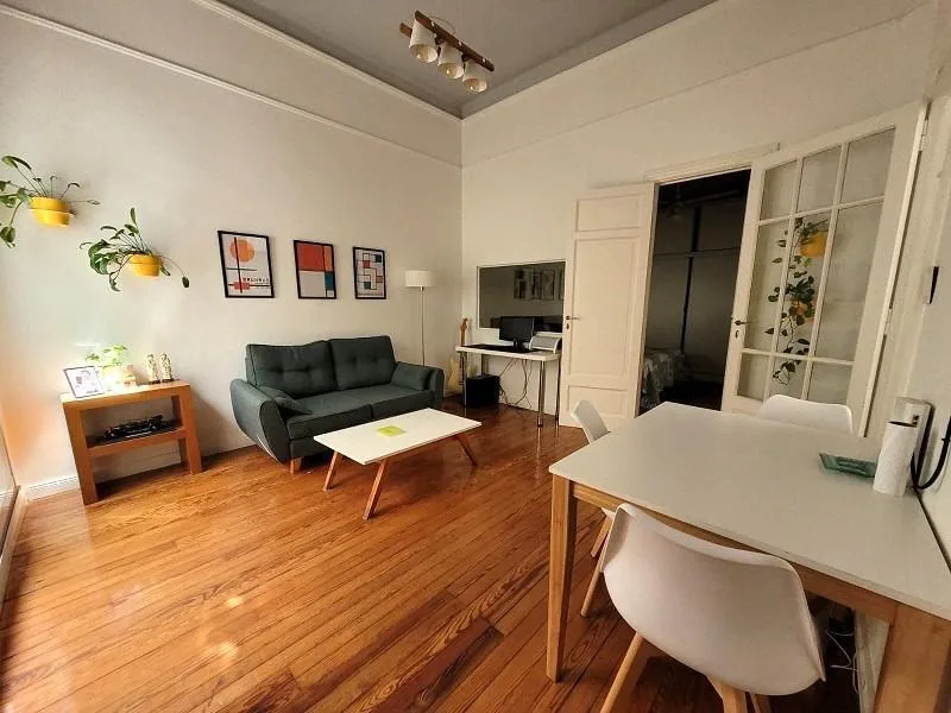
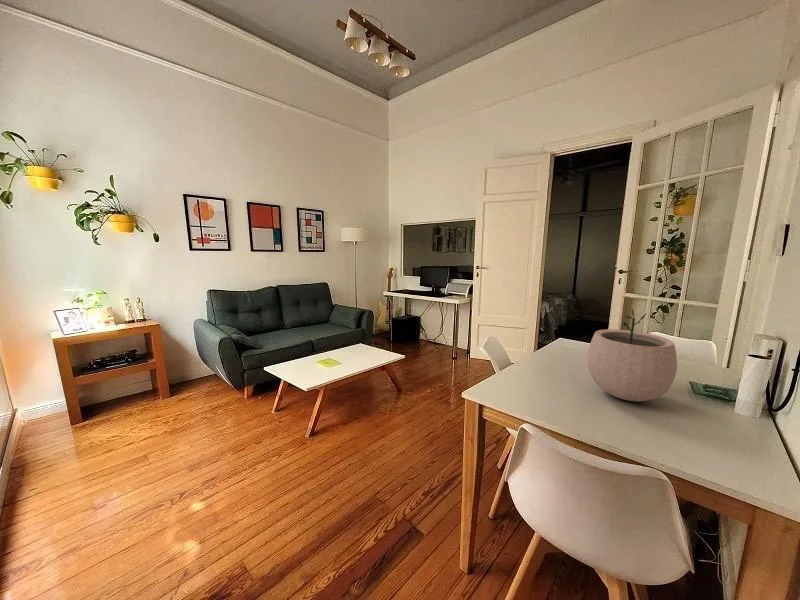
+ plant pot [586,308,678,402]
